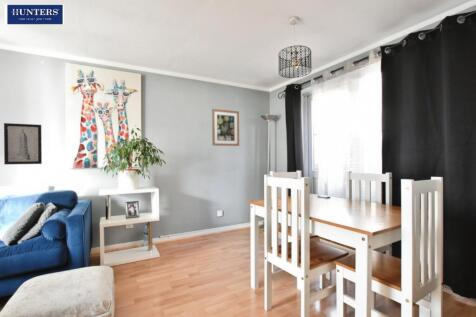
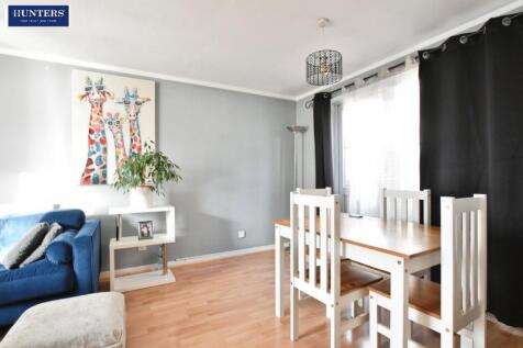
- wall art [211,108,240,147]
- wall art [3,122,43,165]
